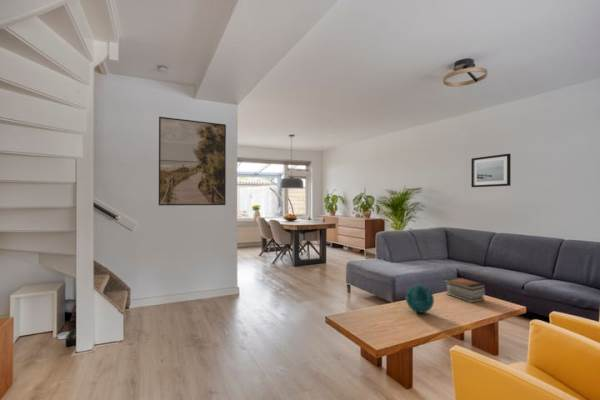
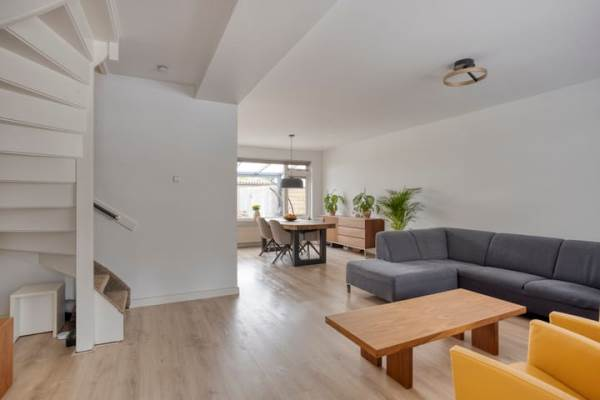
- wall art [470,153,512,188]
- decorative orb [405,284,435,314]
- book stack [443,276,486,304]
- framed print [158,116,227,206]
